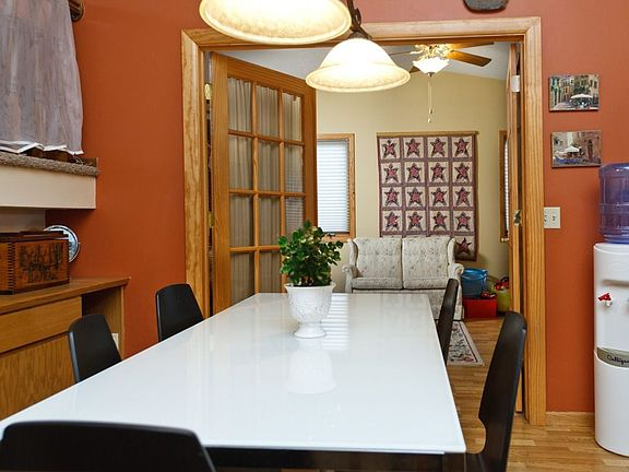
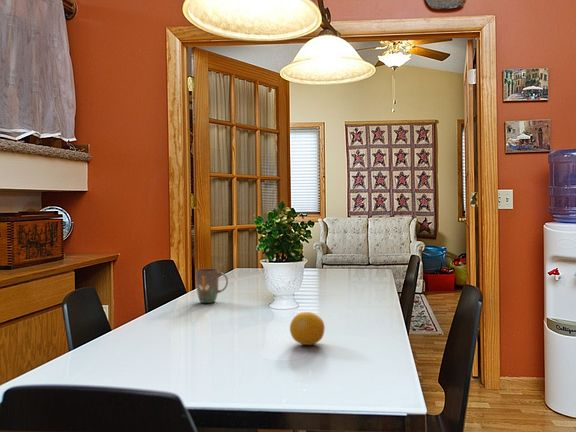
+ fruit [289,311,326,346]
+ mug [194,268,229,304]
